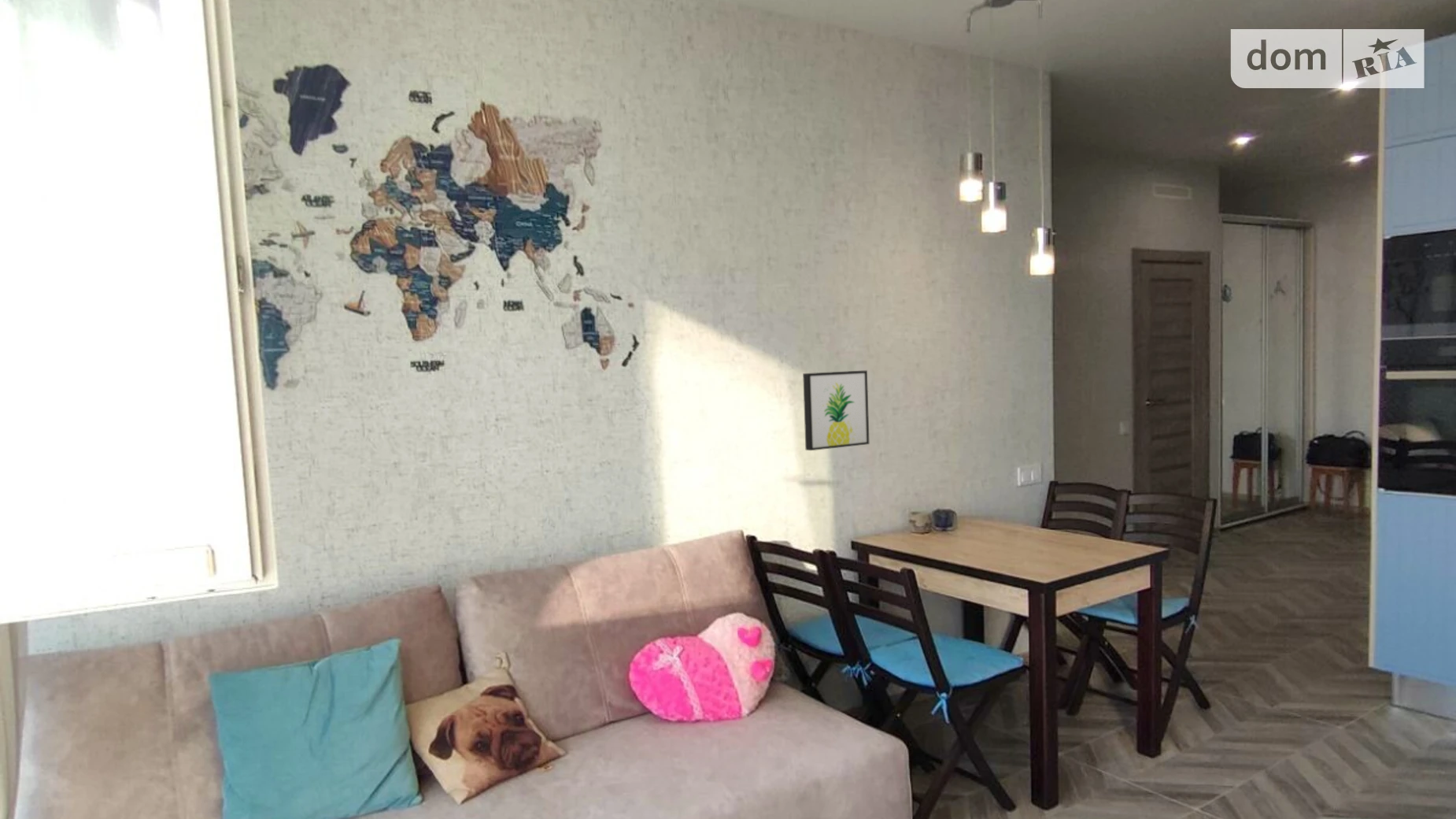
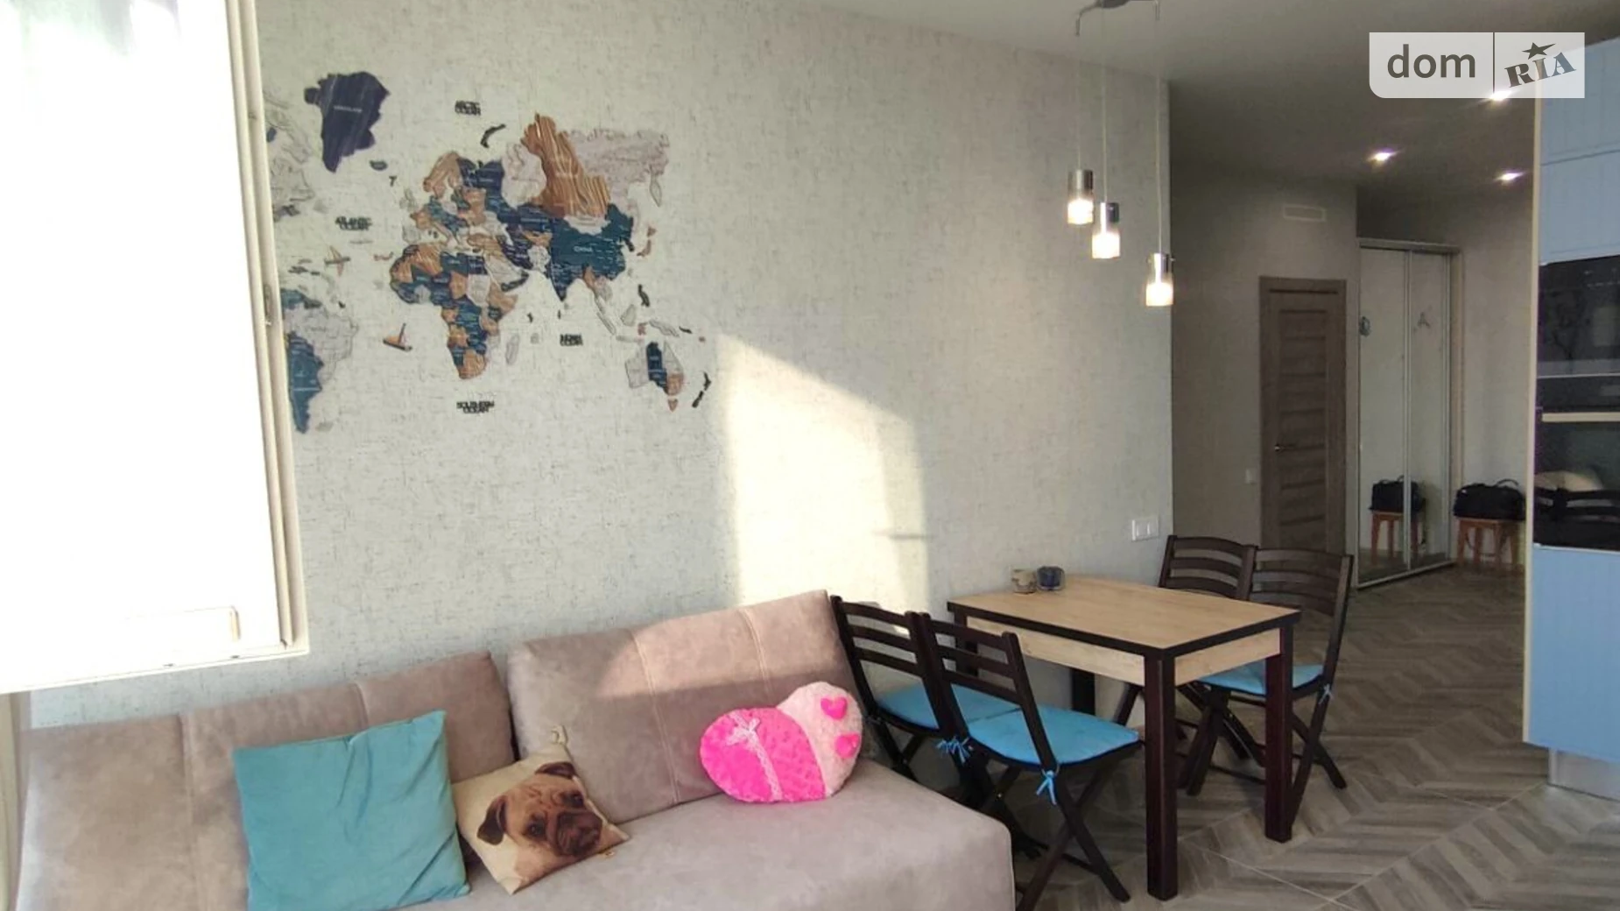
- wall art [802,369,870,451]
